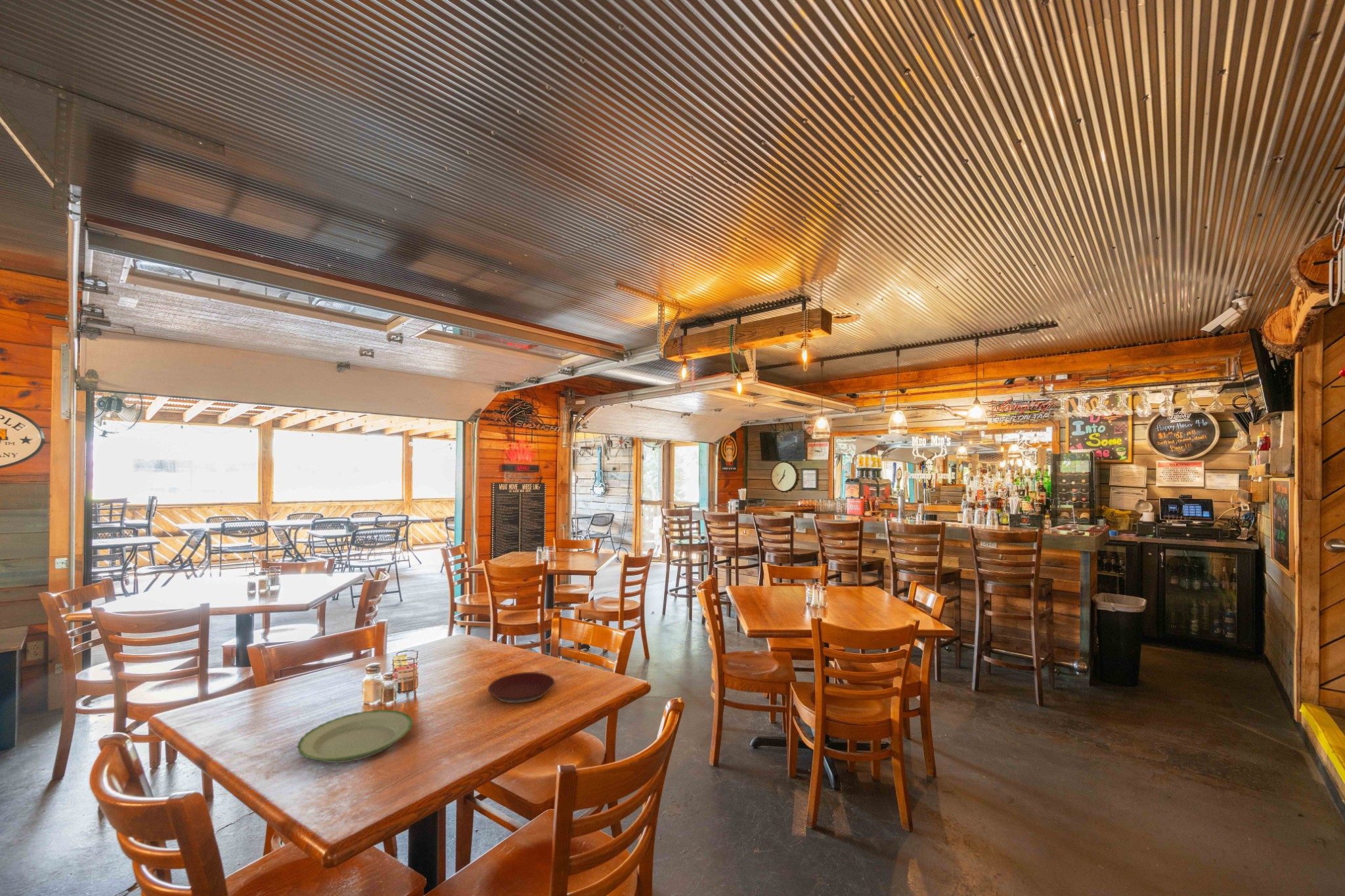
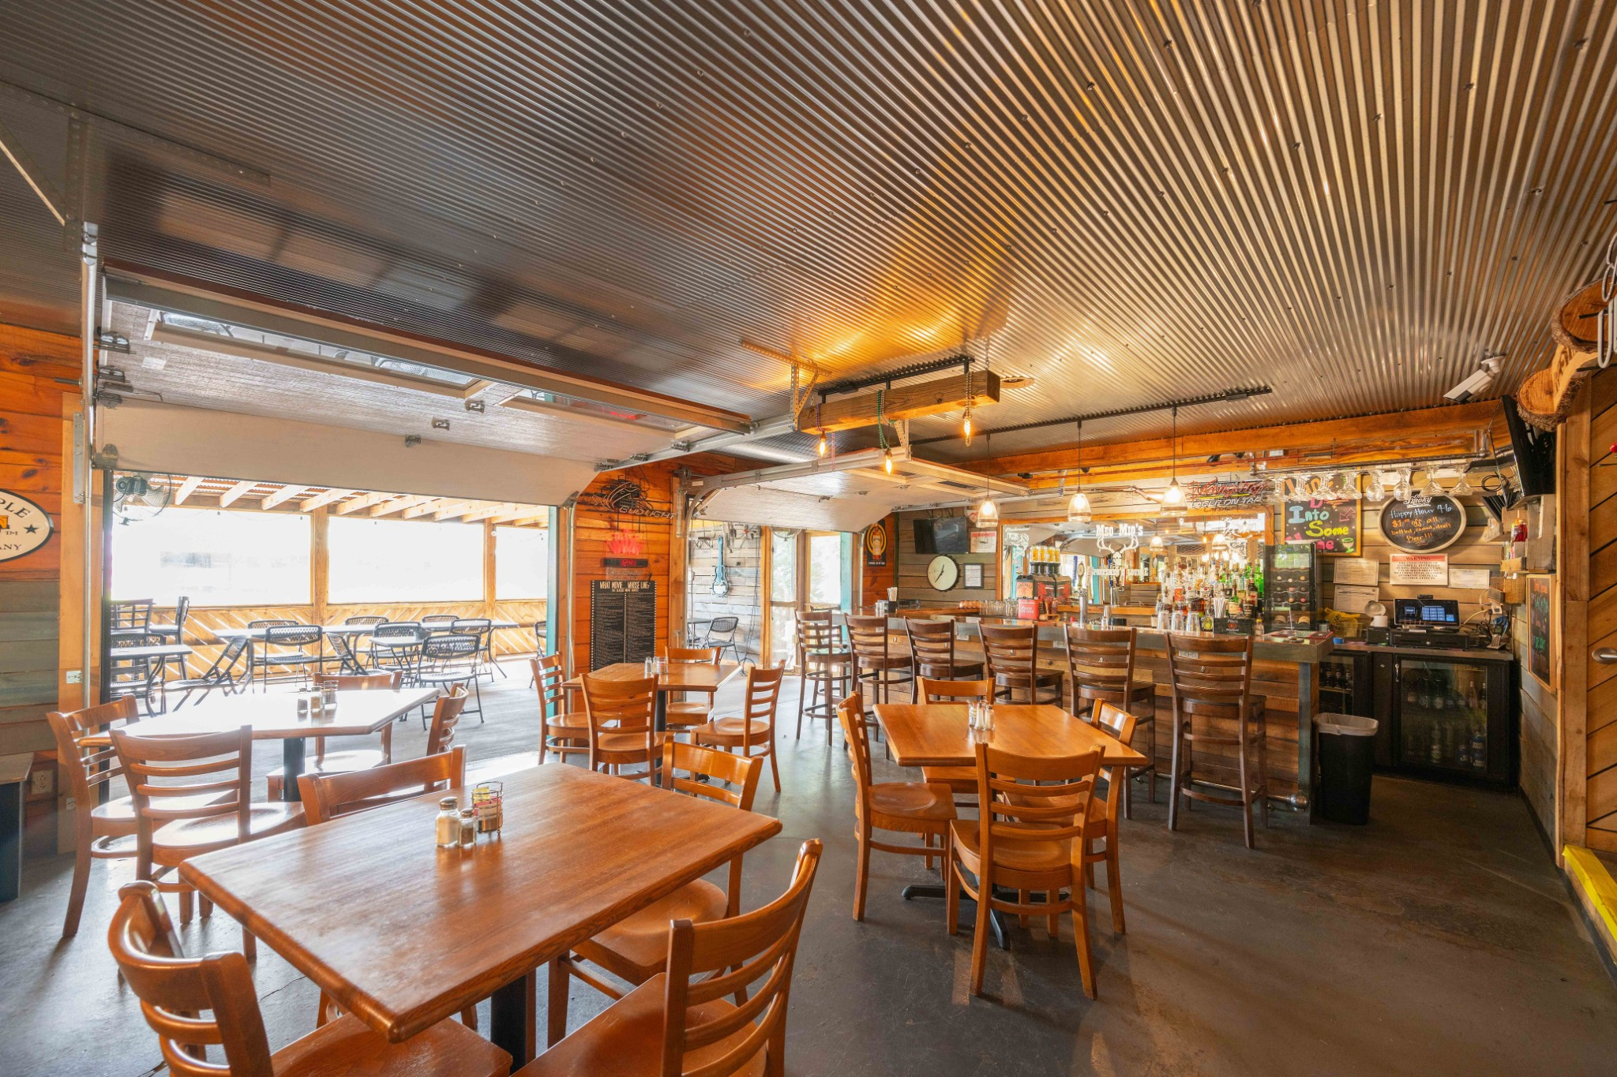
- plate [296,709,414,763]
- plate [487,672,556,704]
